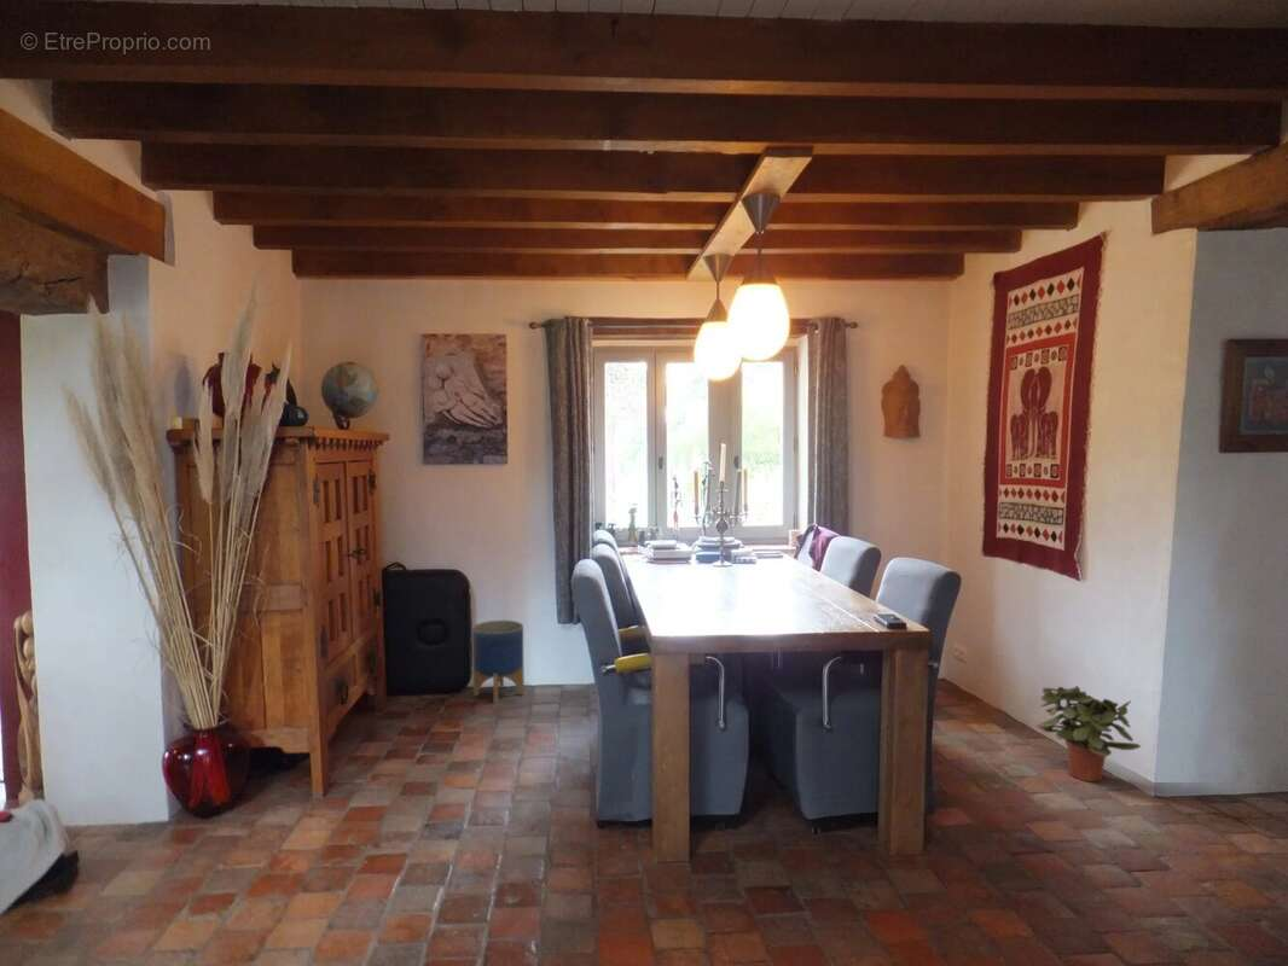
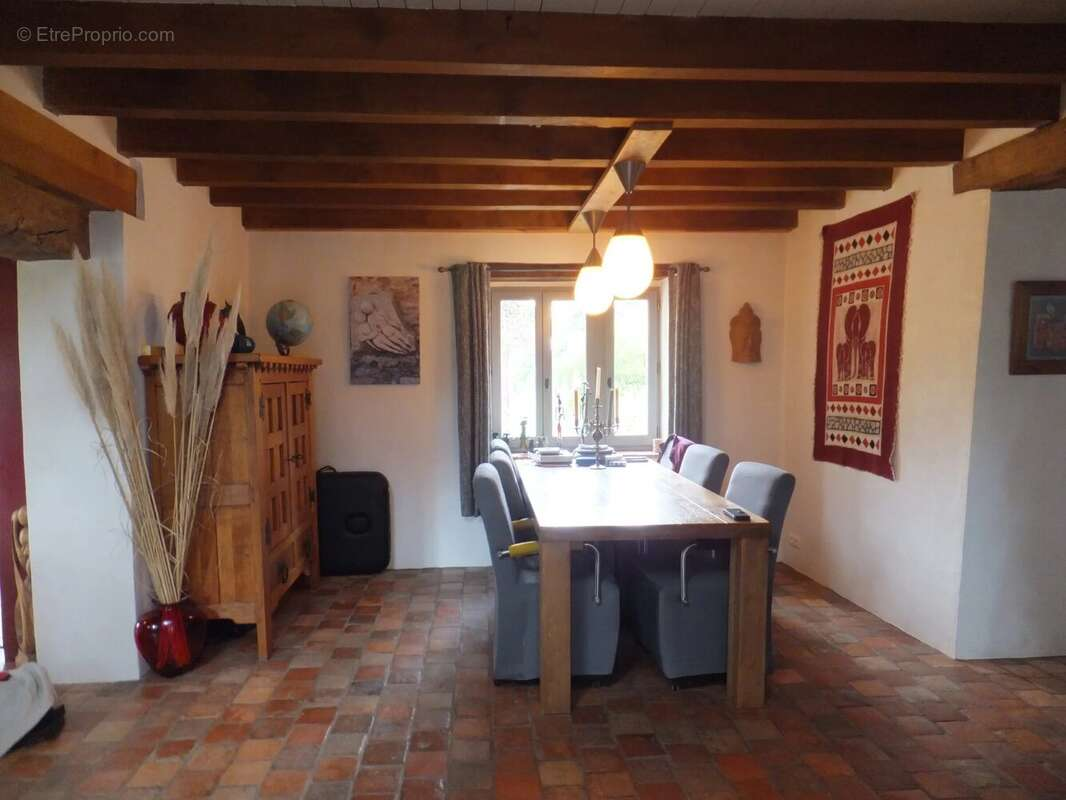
- planter [471,619,526,705]
- potted plant [1034,685,1142,784]
